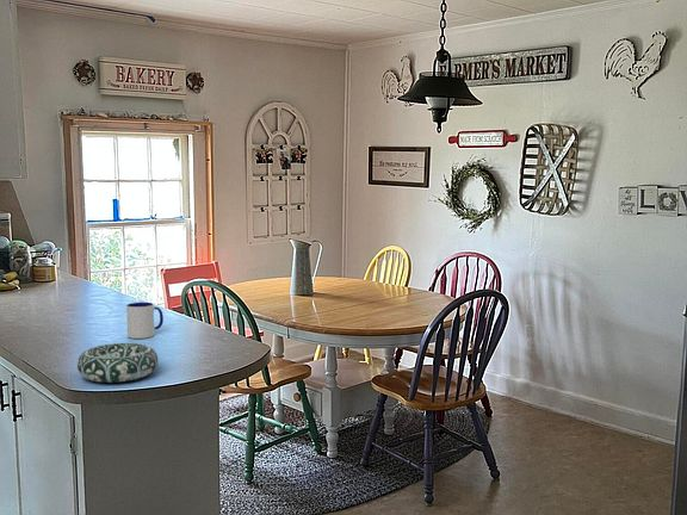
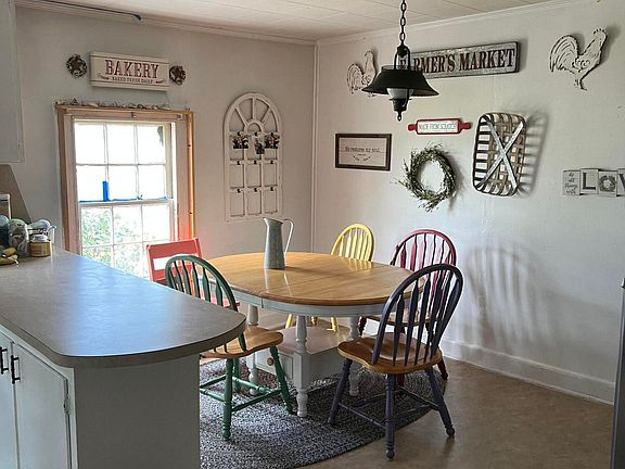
- mug [125,302,165,340]
- decorative bowl [76,342,159,384]
